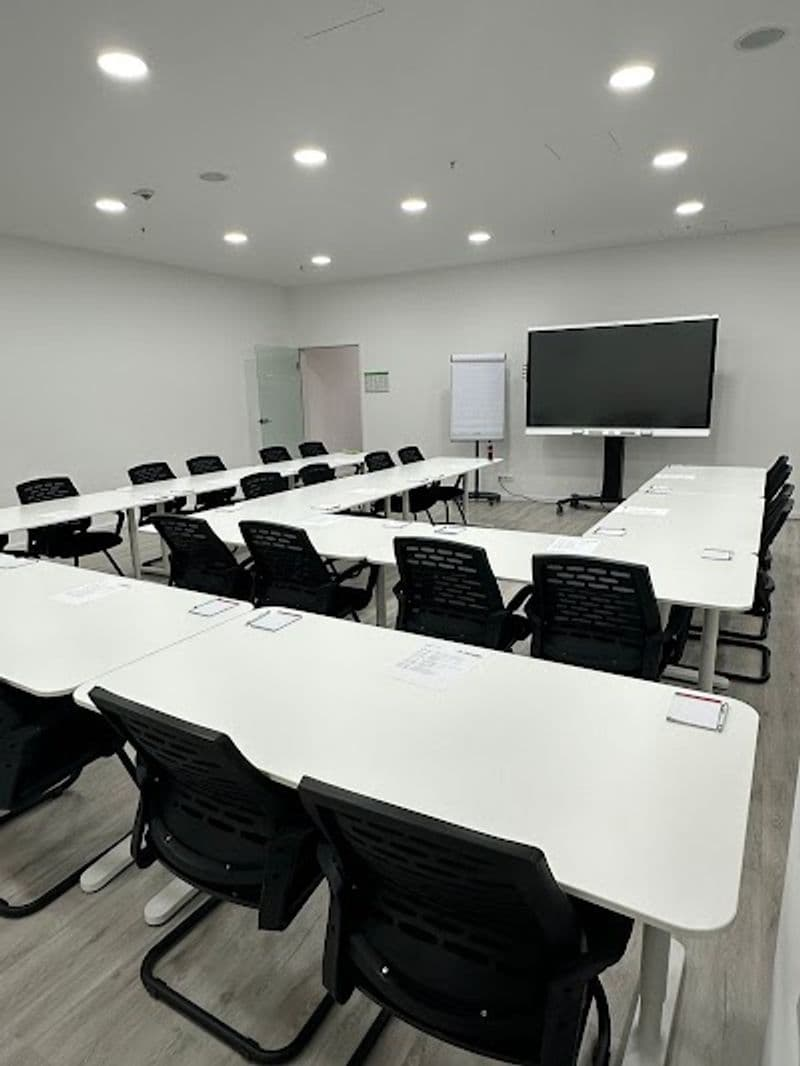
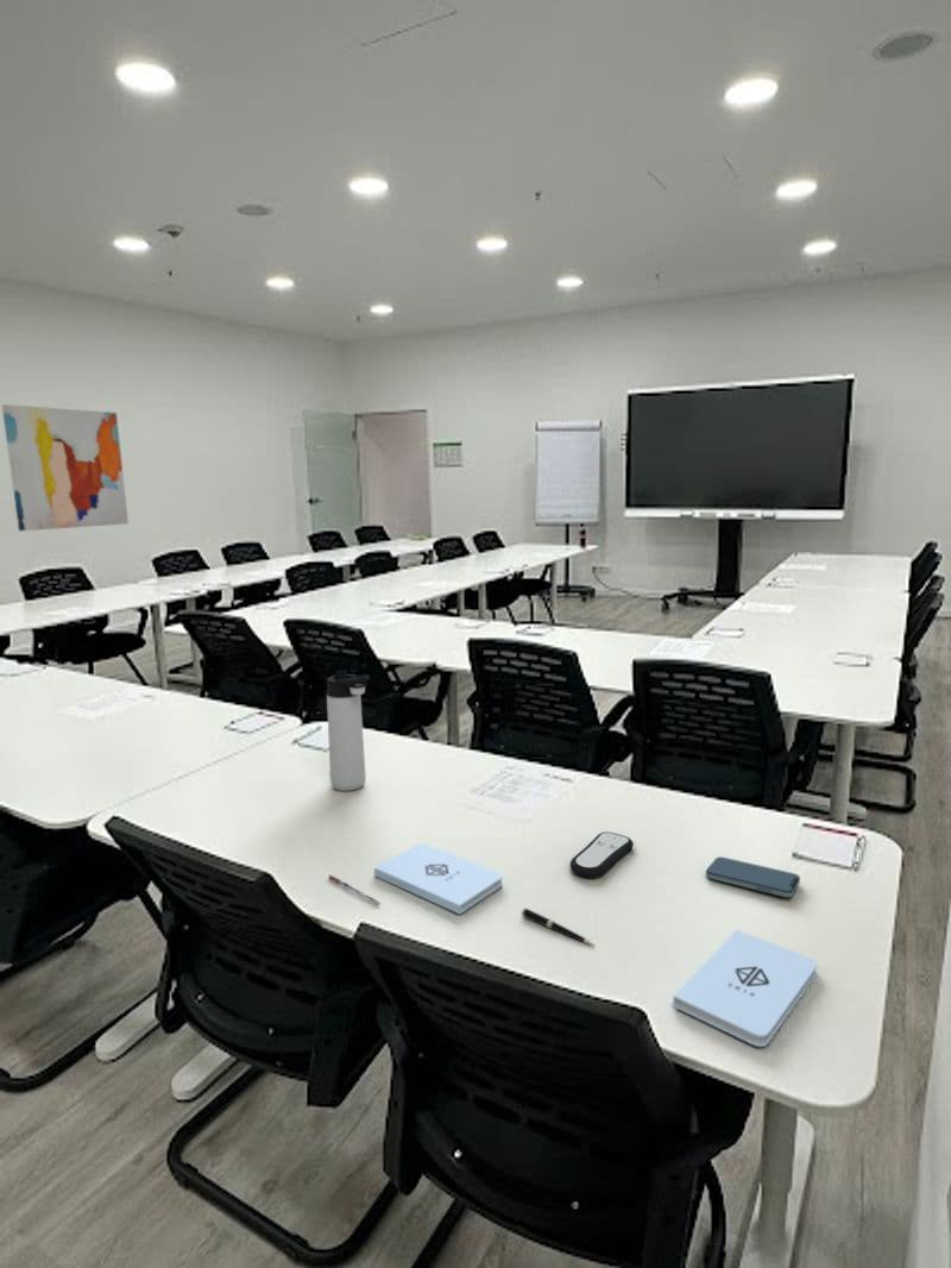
+ notepad [373,842,504,916]
+ thermos bottle [326,670,370,792]
+ pen [327,874,380,905]
+ pen [521,906,596,947]
+ remote control [568,830,635,879]
+ notepad [672,929,819,1048]
+ wall art [1,403,130,532]
+ smartphone [705,855,801,898]
